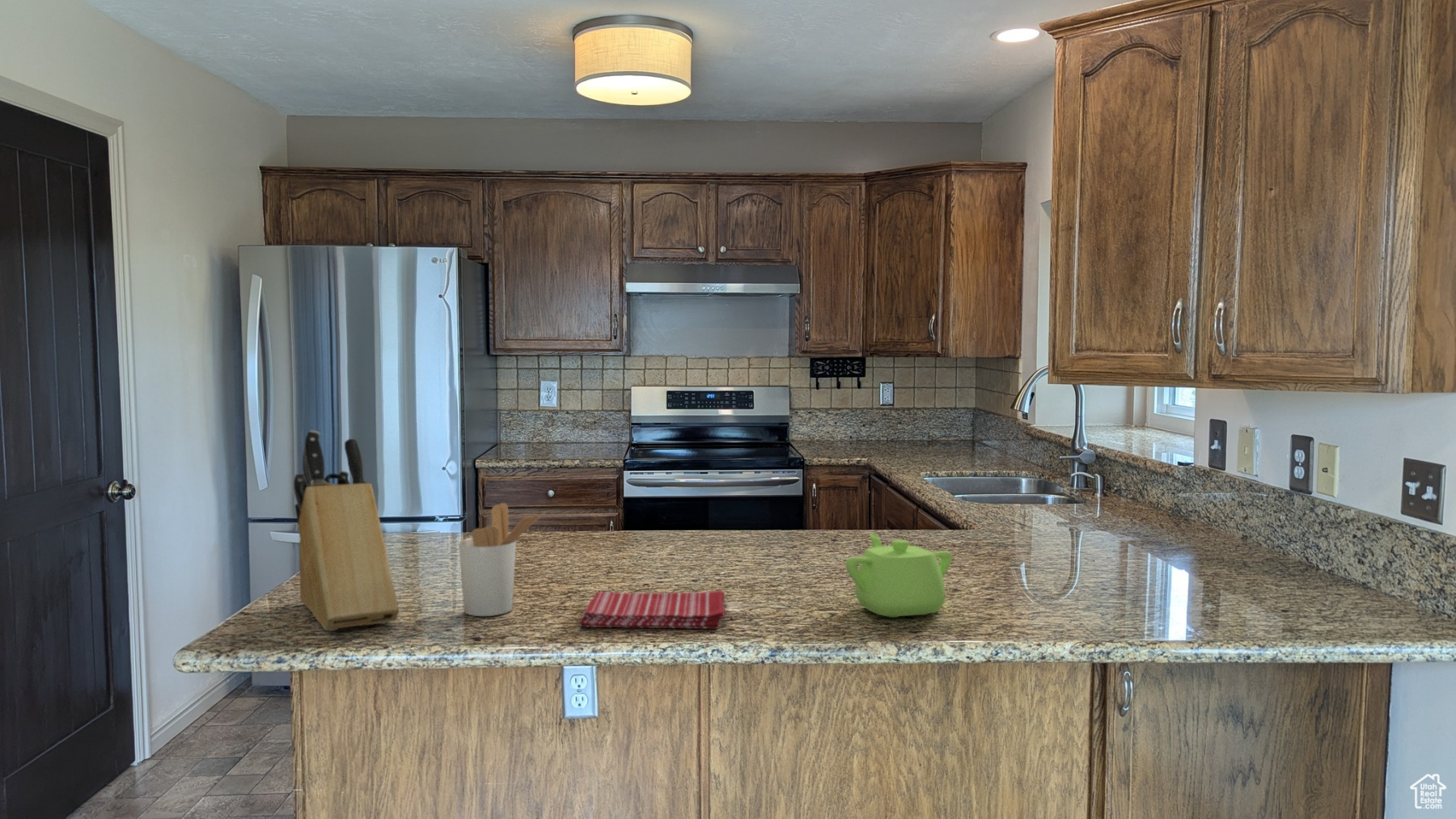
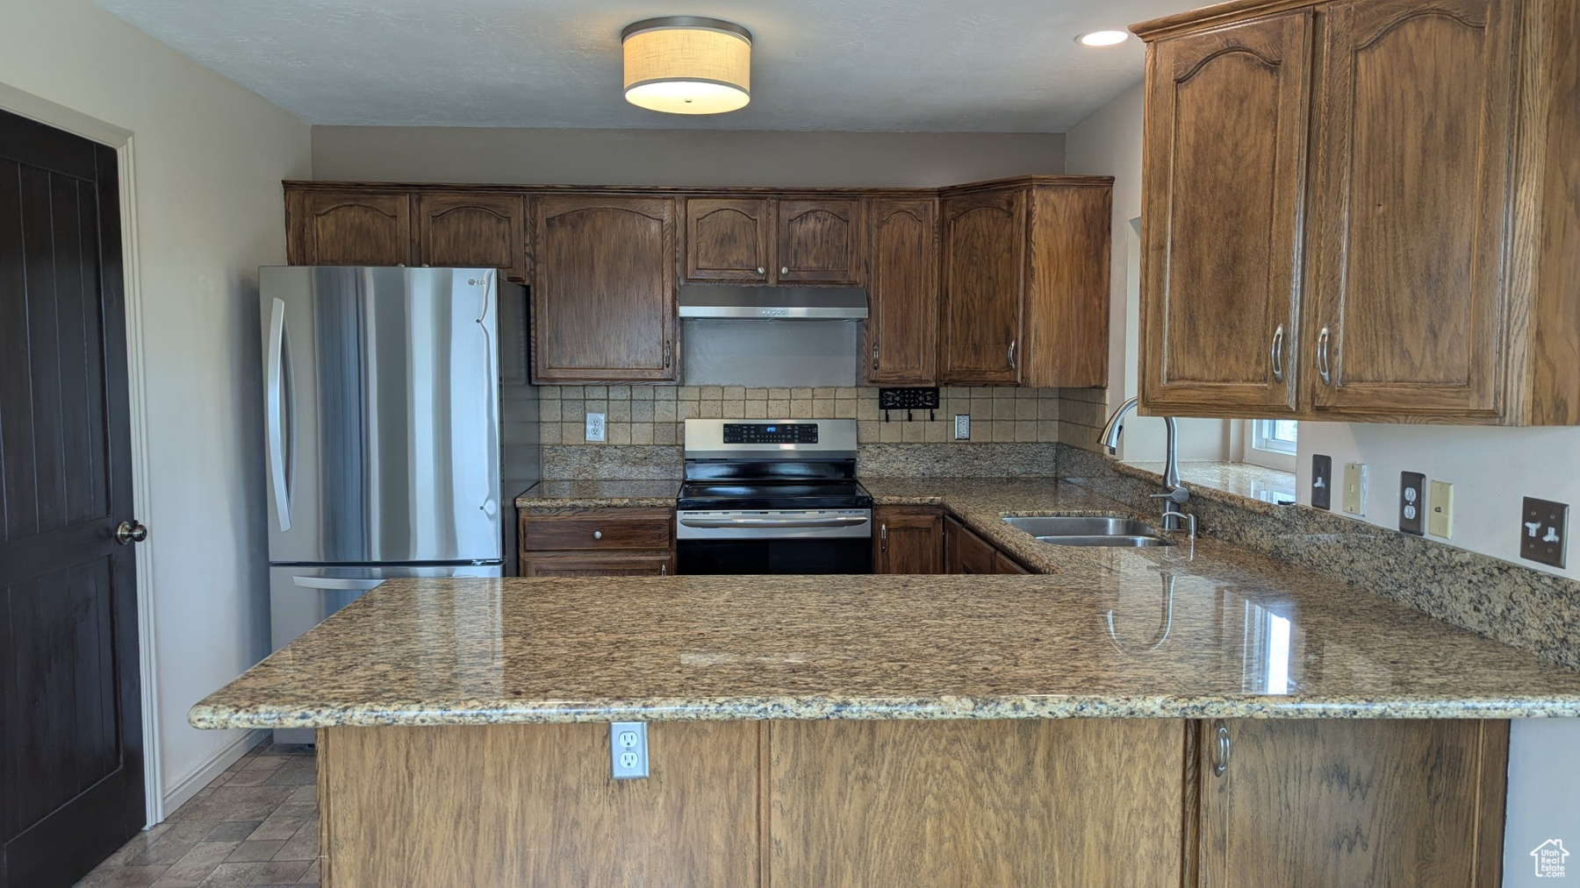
- dish towel [578,589,726,630]
- teapot [844,532,953,618]
- utensil holder [458,502,546,617]
- knife block [293,429,400,631]
